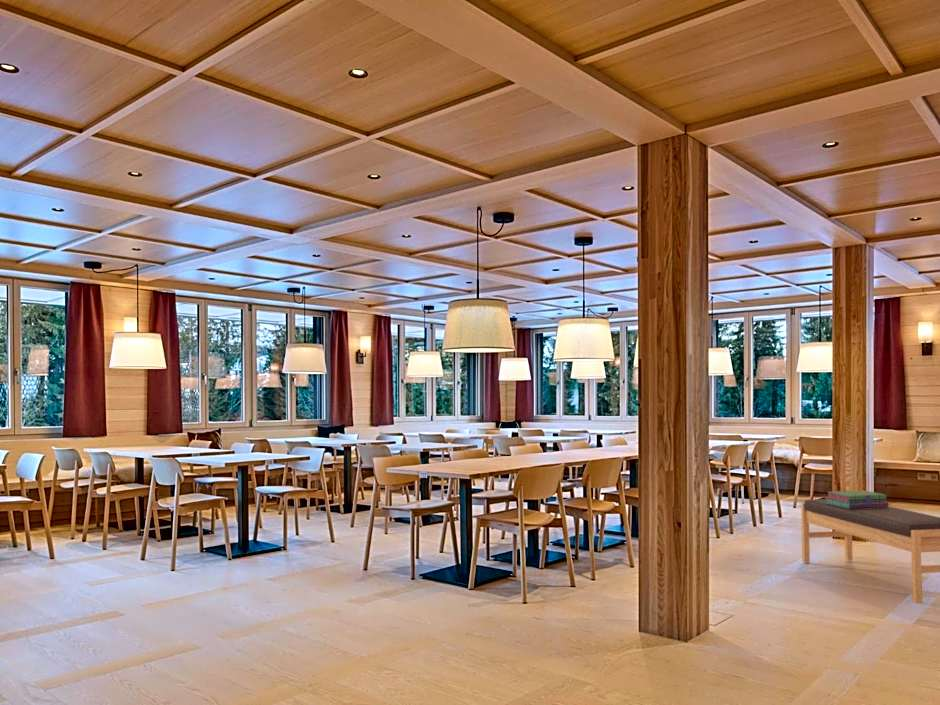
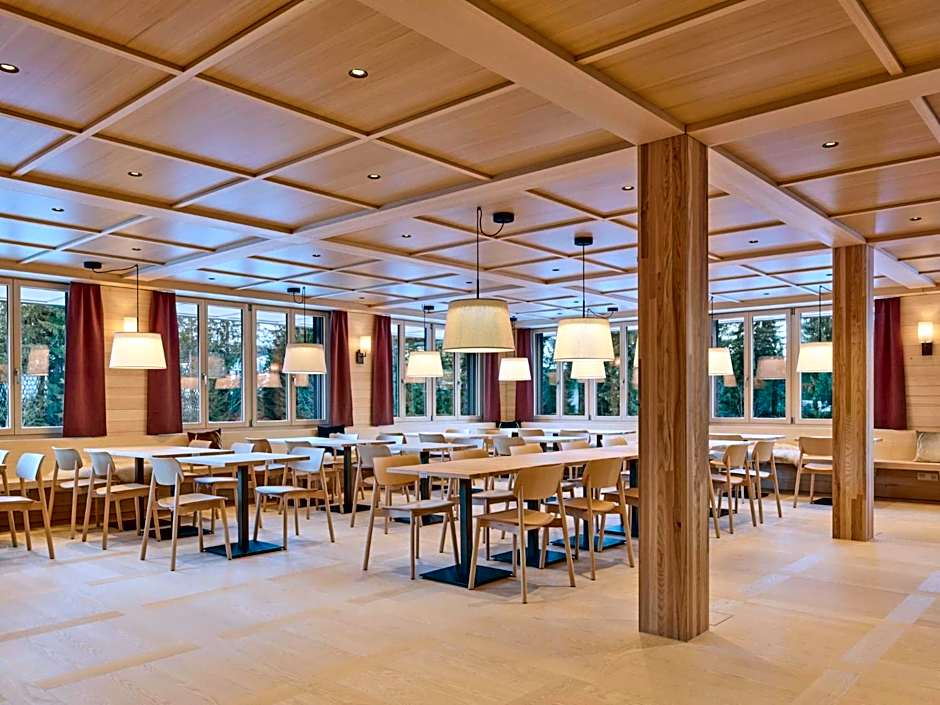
- bench [800,498,940,604]
- stack of books [825,489,889,508]
